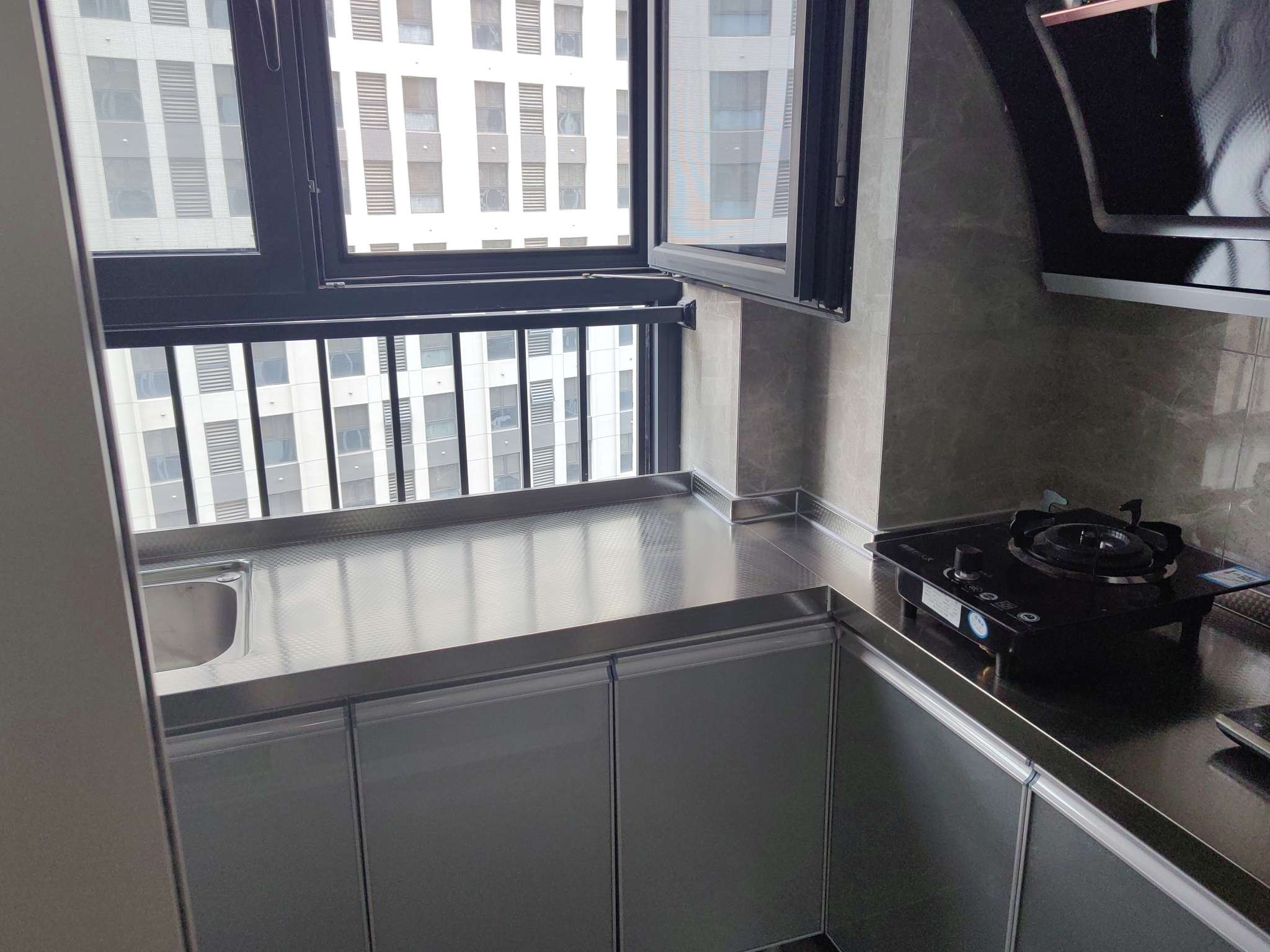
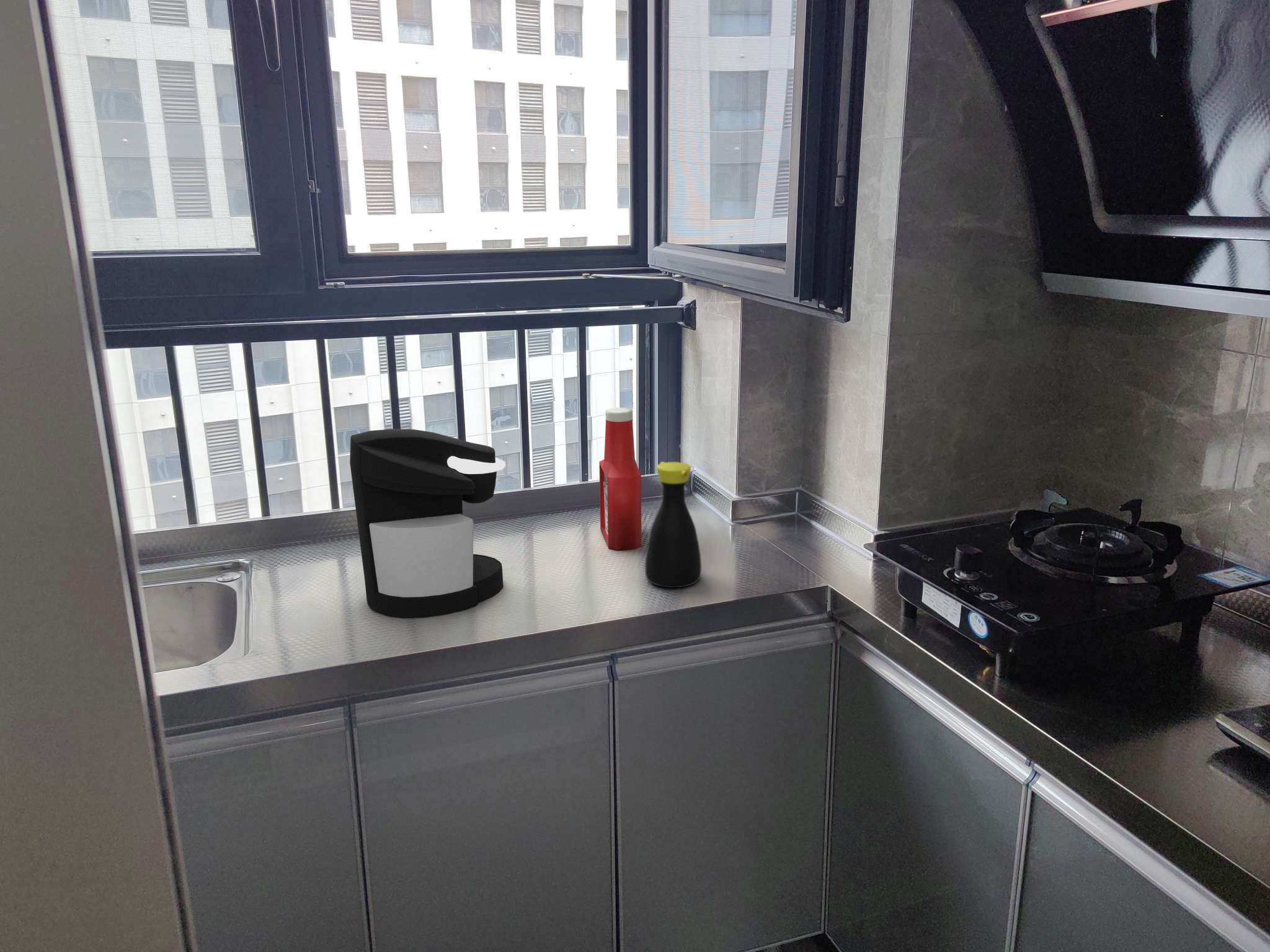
+ soap bottle [598,407,642,551]
+ coffee maker [349,428,506,619]
+ bottle [645,461,702,588]
